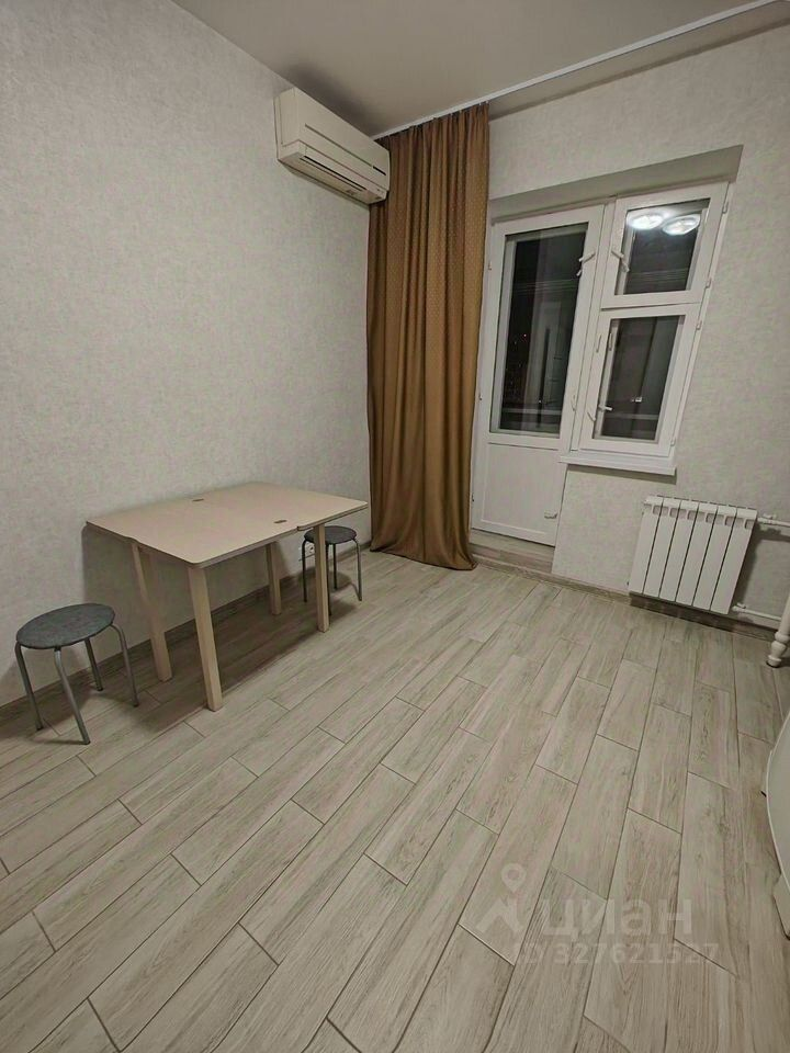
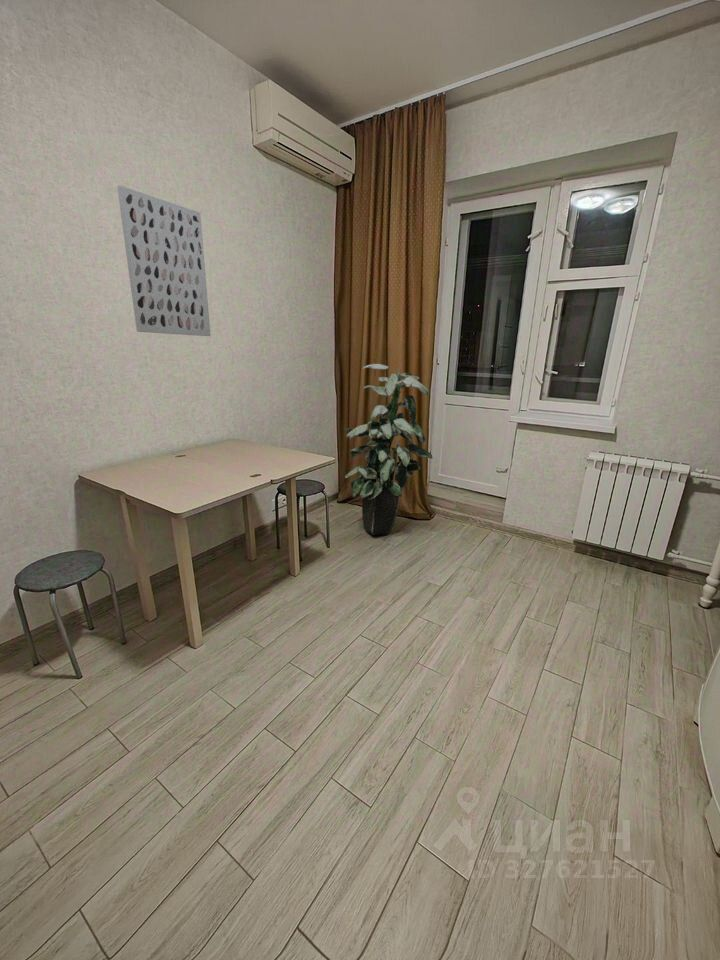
+ indoor plant [344,363,433,536]
+ wall art [116,184,212,337]
